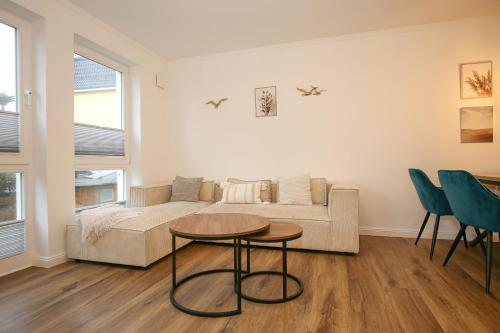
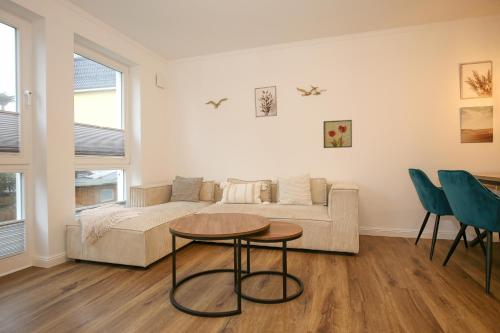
+ wall art [323,119,353,149]
